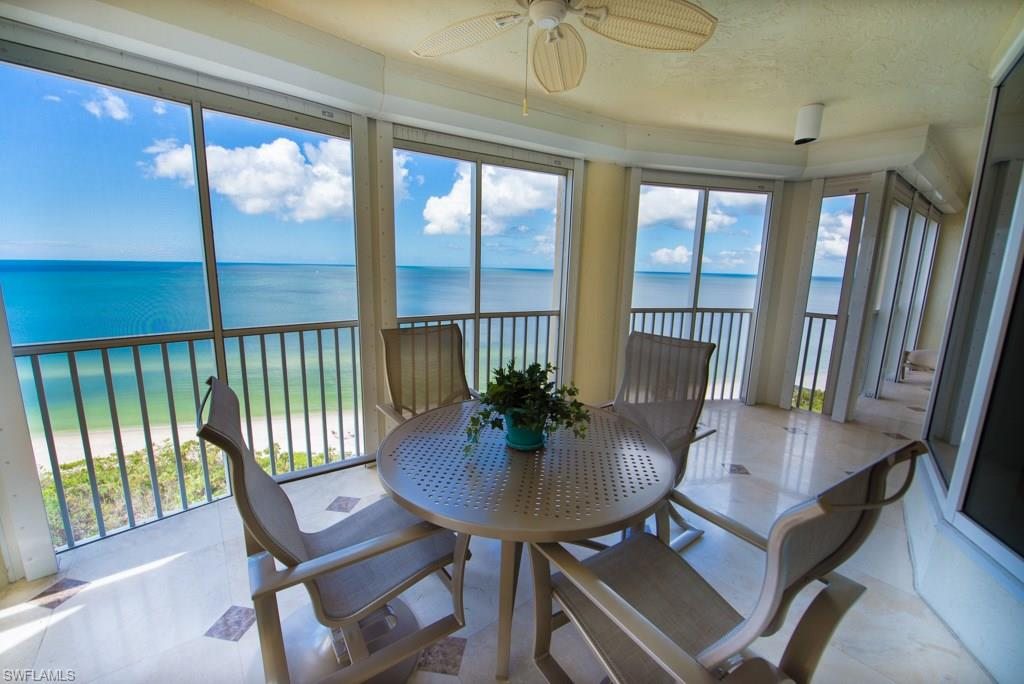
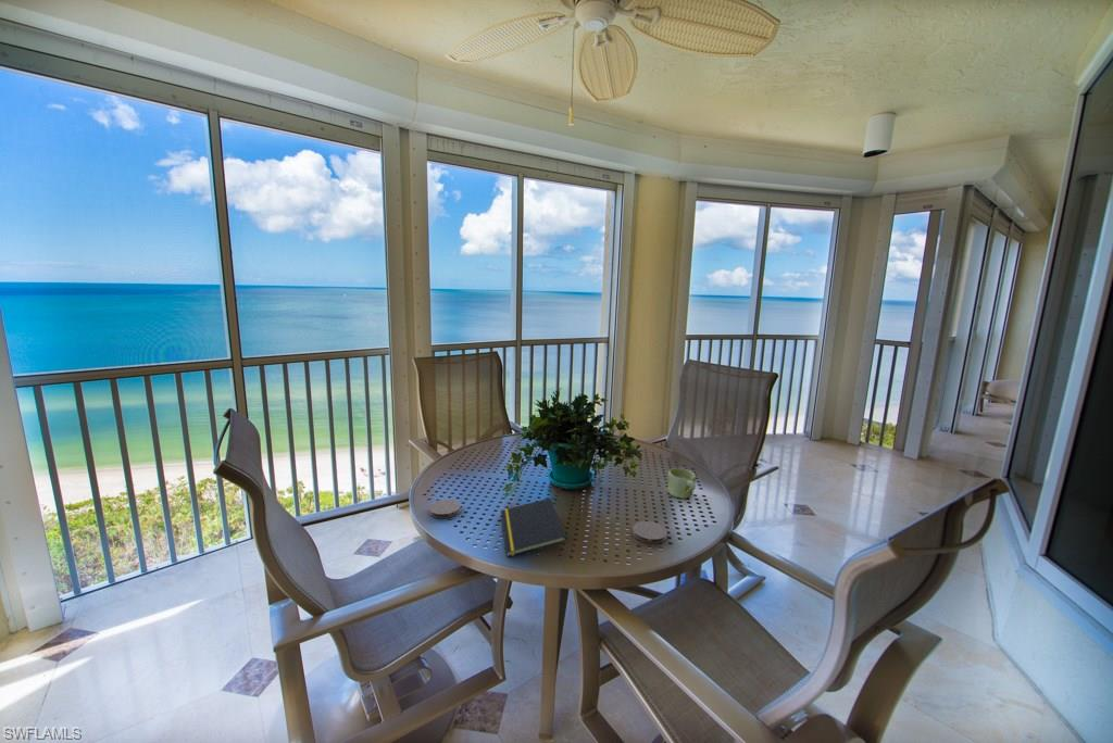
+ notepad [500,496,567,558]
+ mug [666,467,697,500]
+ coaster [428,499,462,519]
+ coaster [631,520,668,545]
